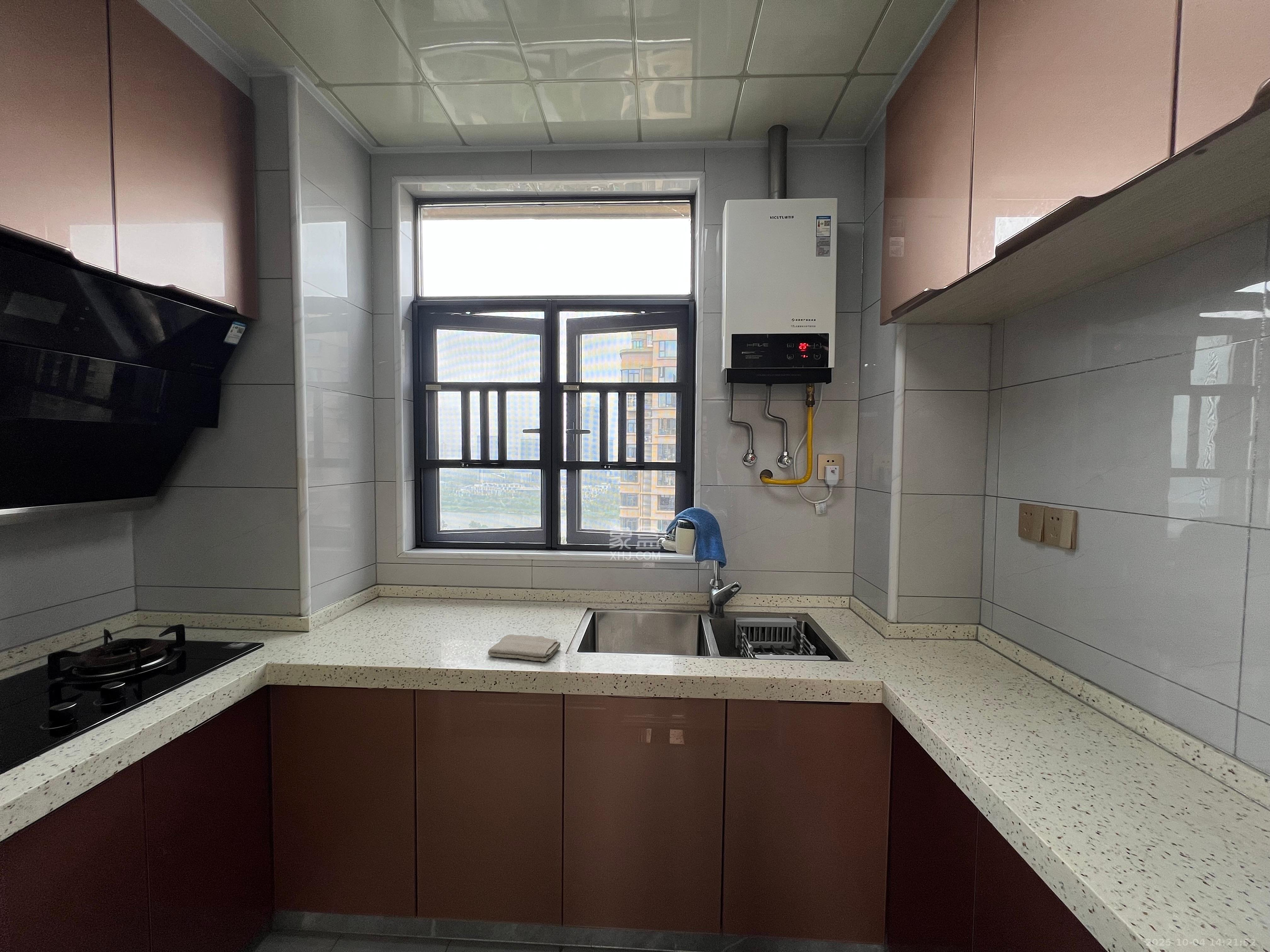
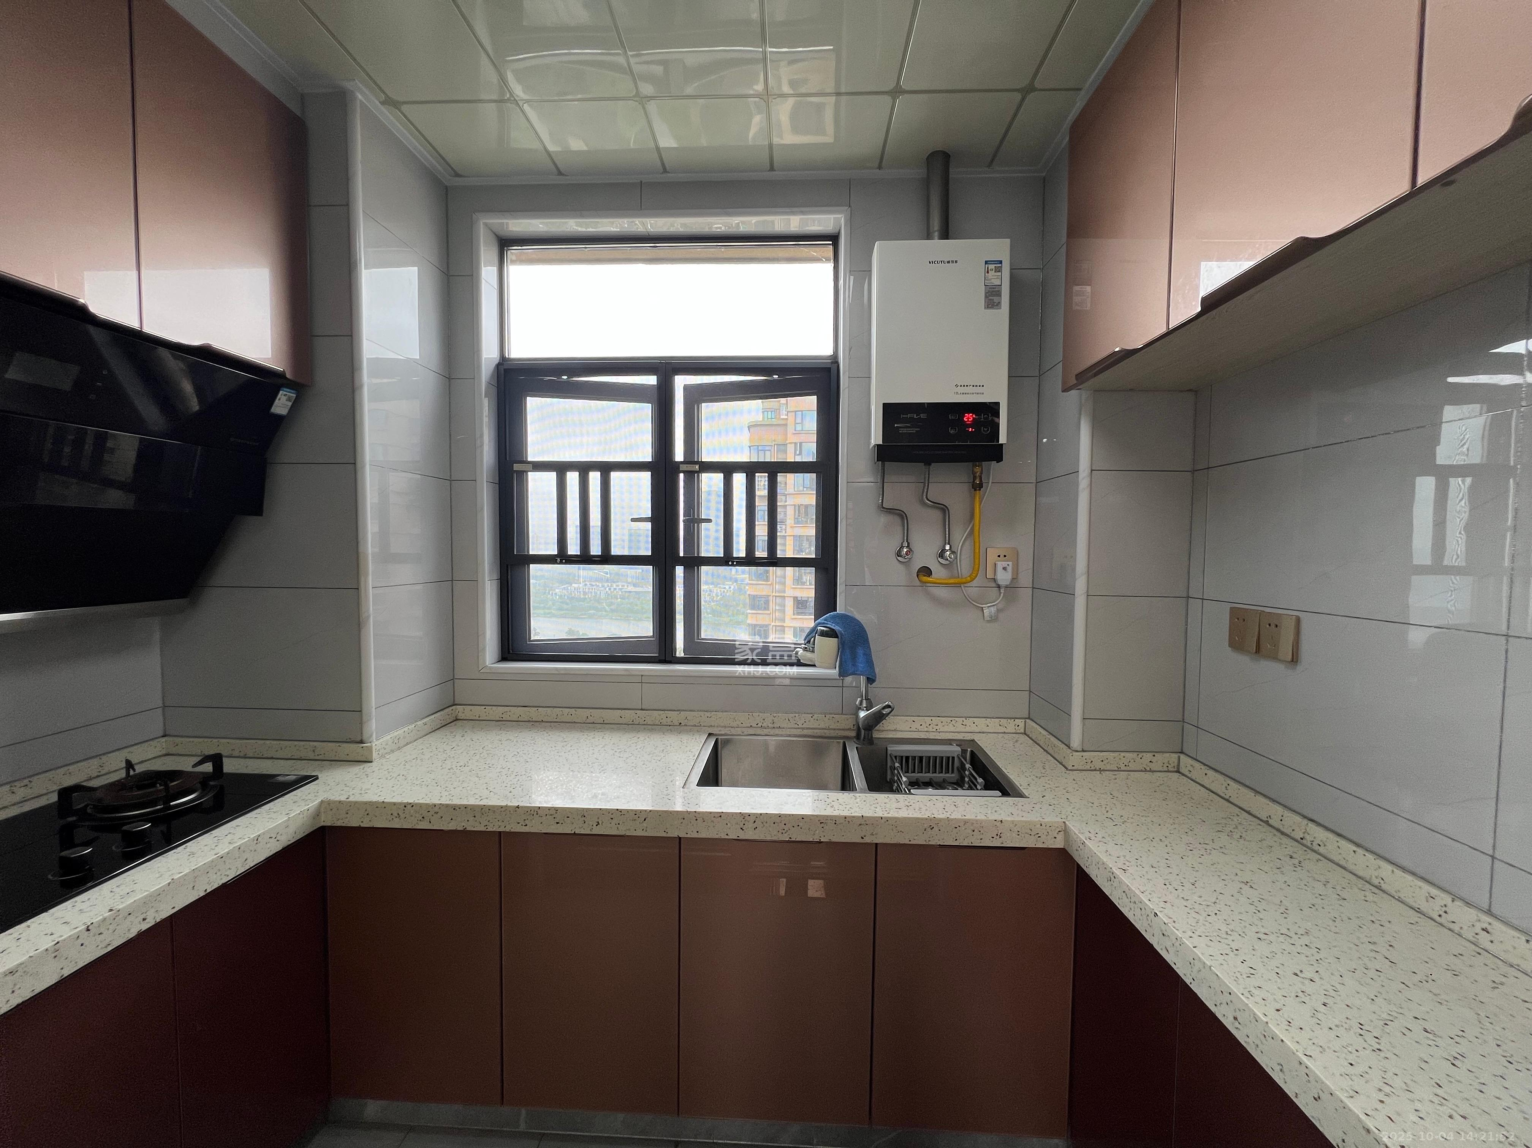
- washcloth [488,634,561,662]
